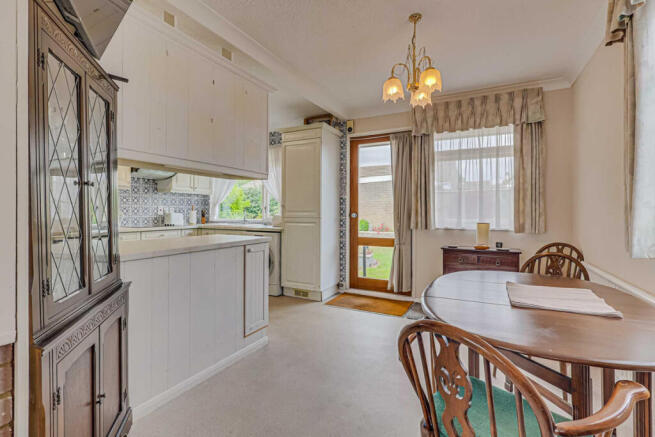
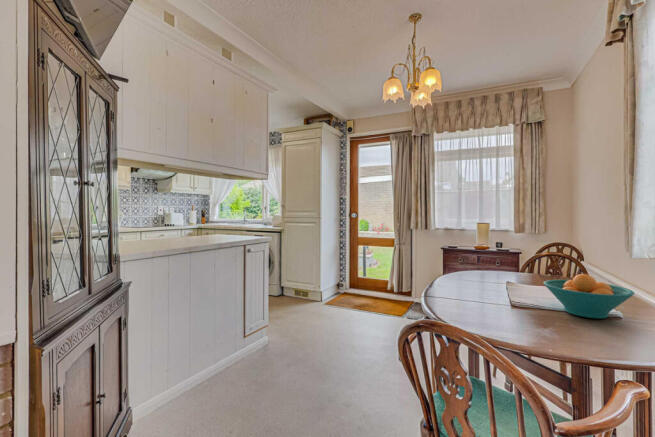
+ fruit bowl [542,273,635,319]
